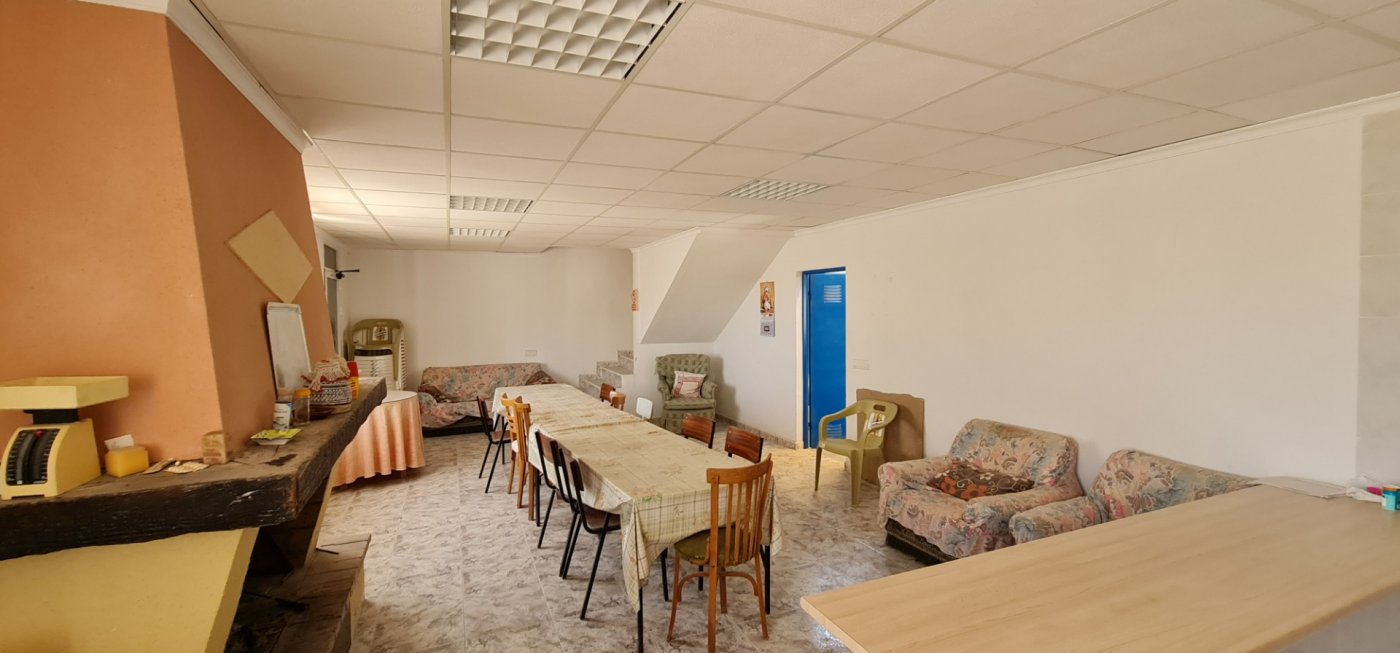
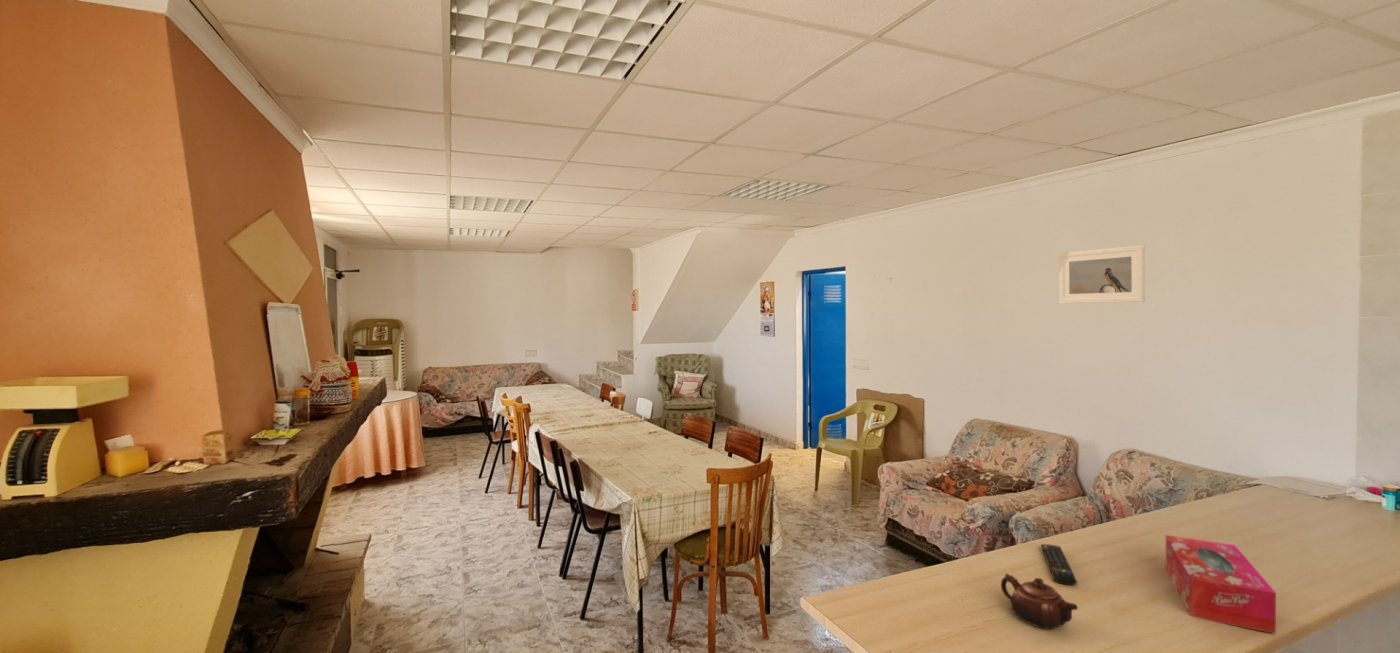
+ teapot [1000,573,1079,630]
+ tissue box [1165,534,1277,635]
+ remote control [1040,543,1078,586]
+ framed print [1058,244,1146,304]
